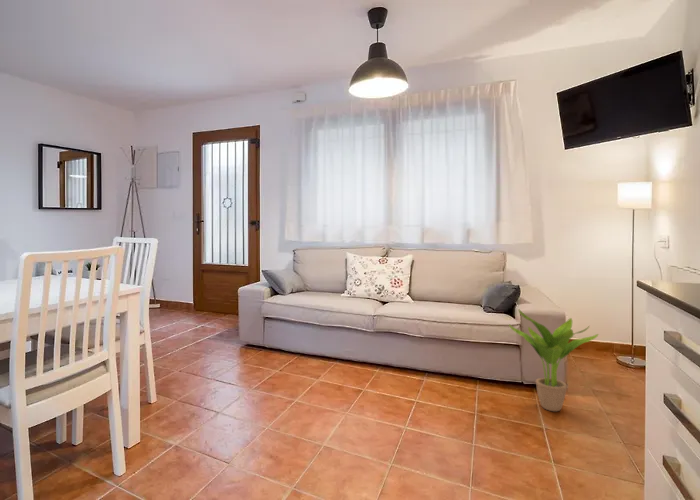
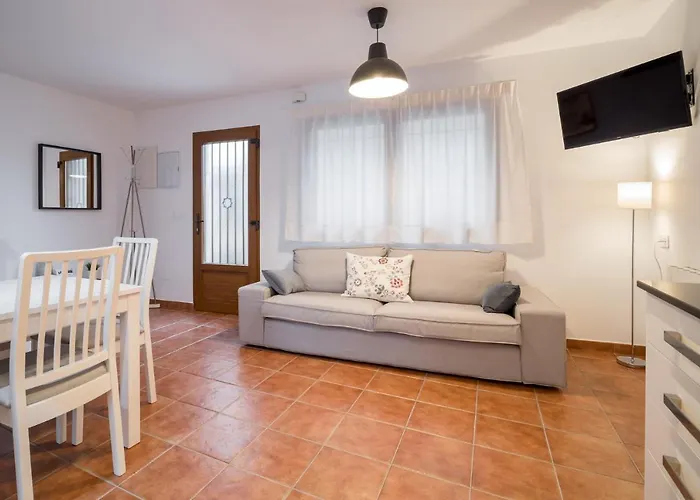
- potted plant [507,309,600,412]
